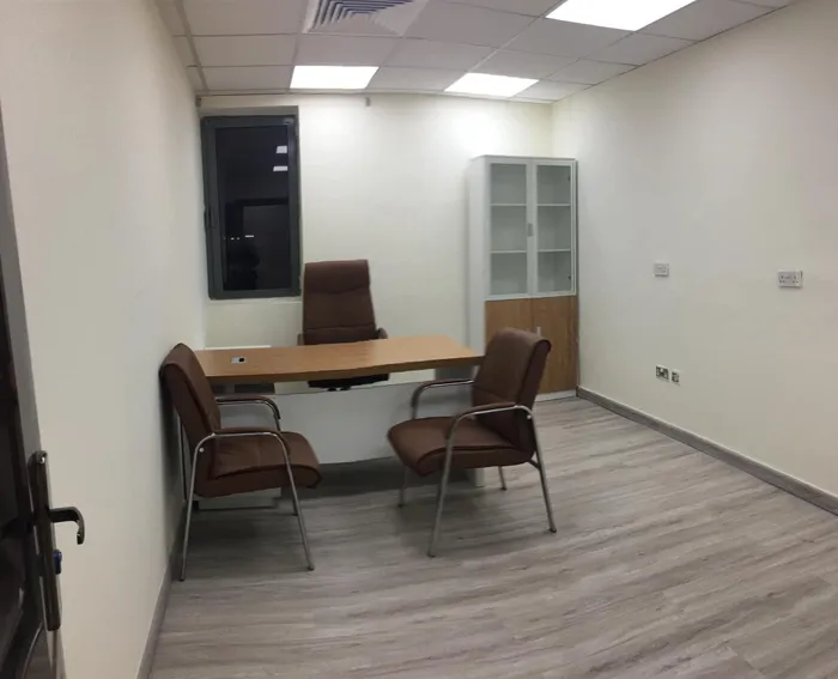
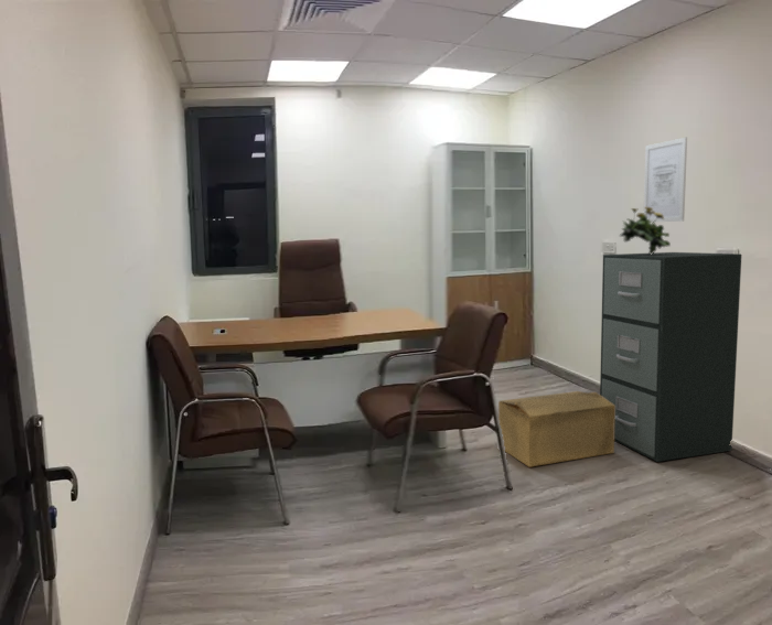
+ filing cabinet [599,251,742,463]
+ cardboard box [497,390,615,468]
+ wall art [643,137,688,223]
+ flowering plant [618,207,672,255]
